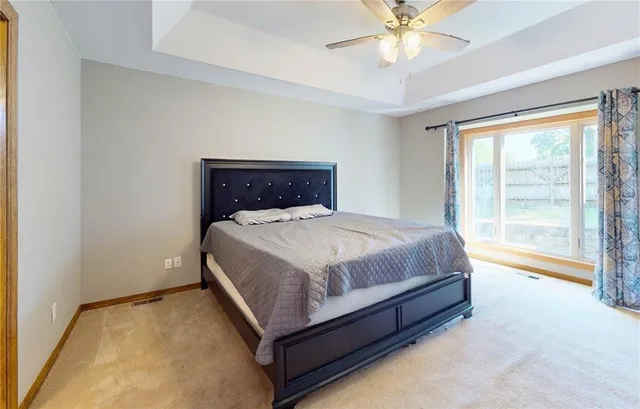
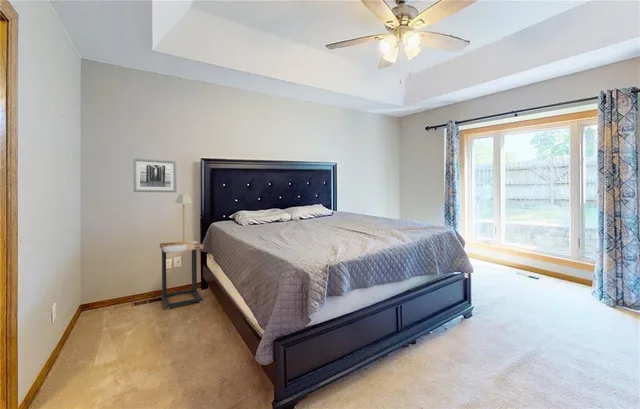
+ side table [159,240,204,309]
+ wall art [132,157,178,194]
+ table lamp [174,193,193,245]
